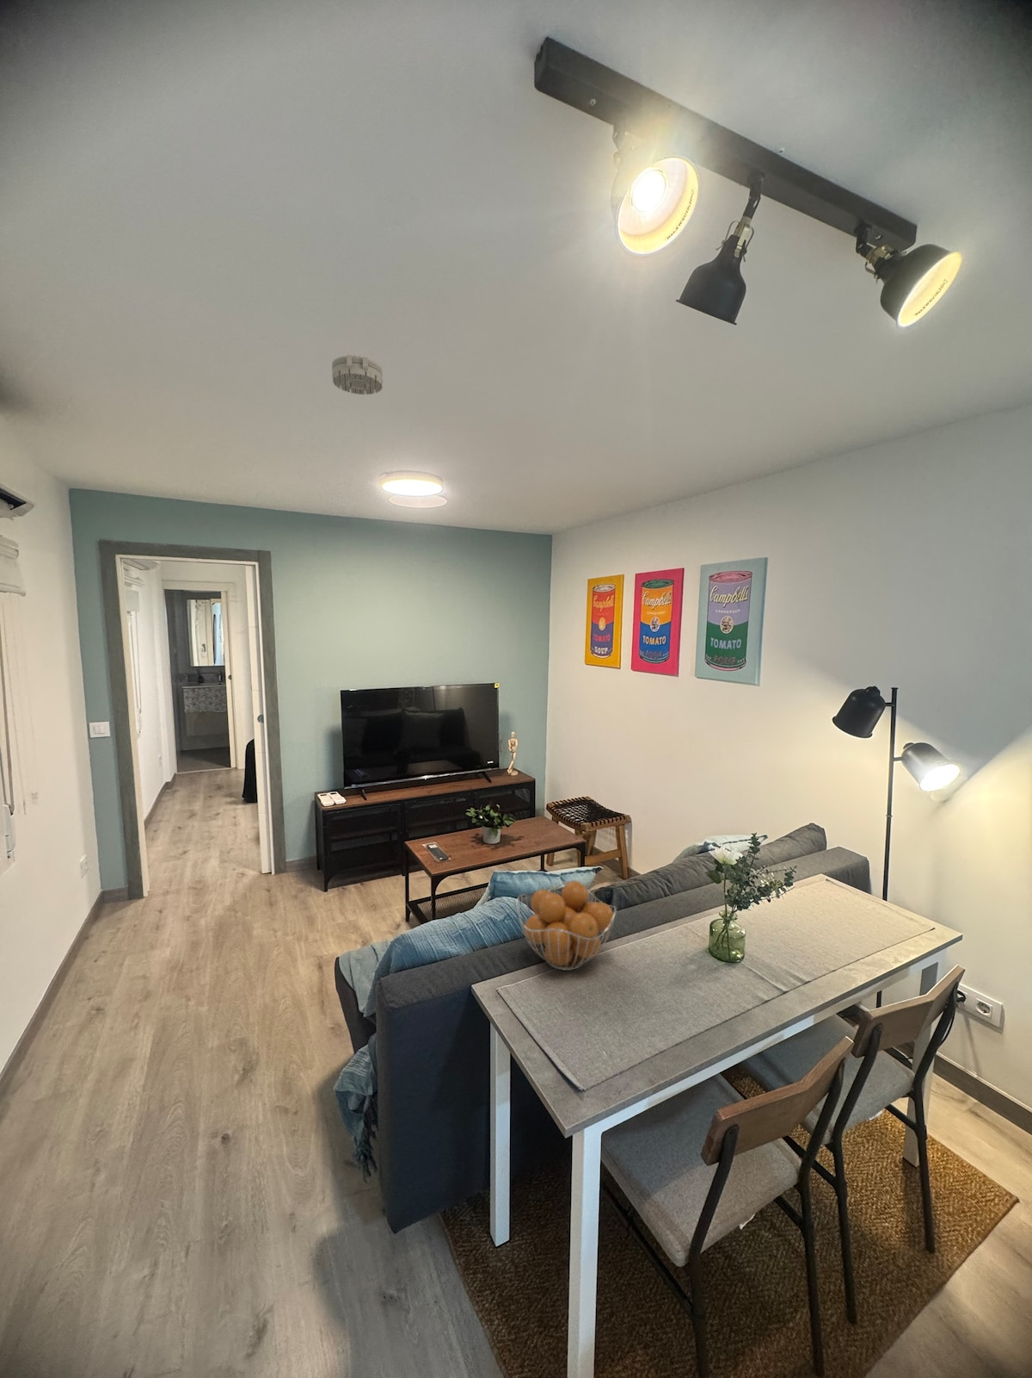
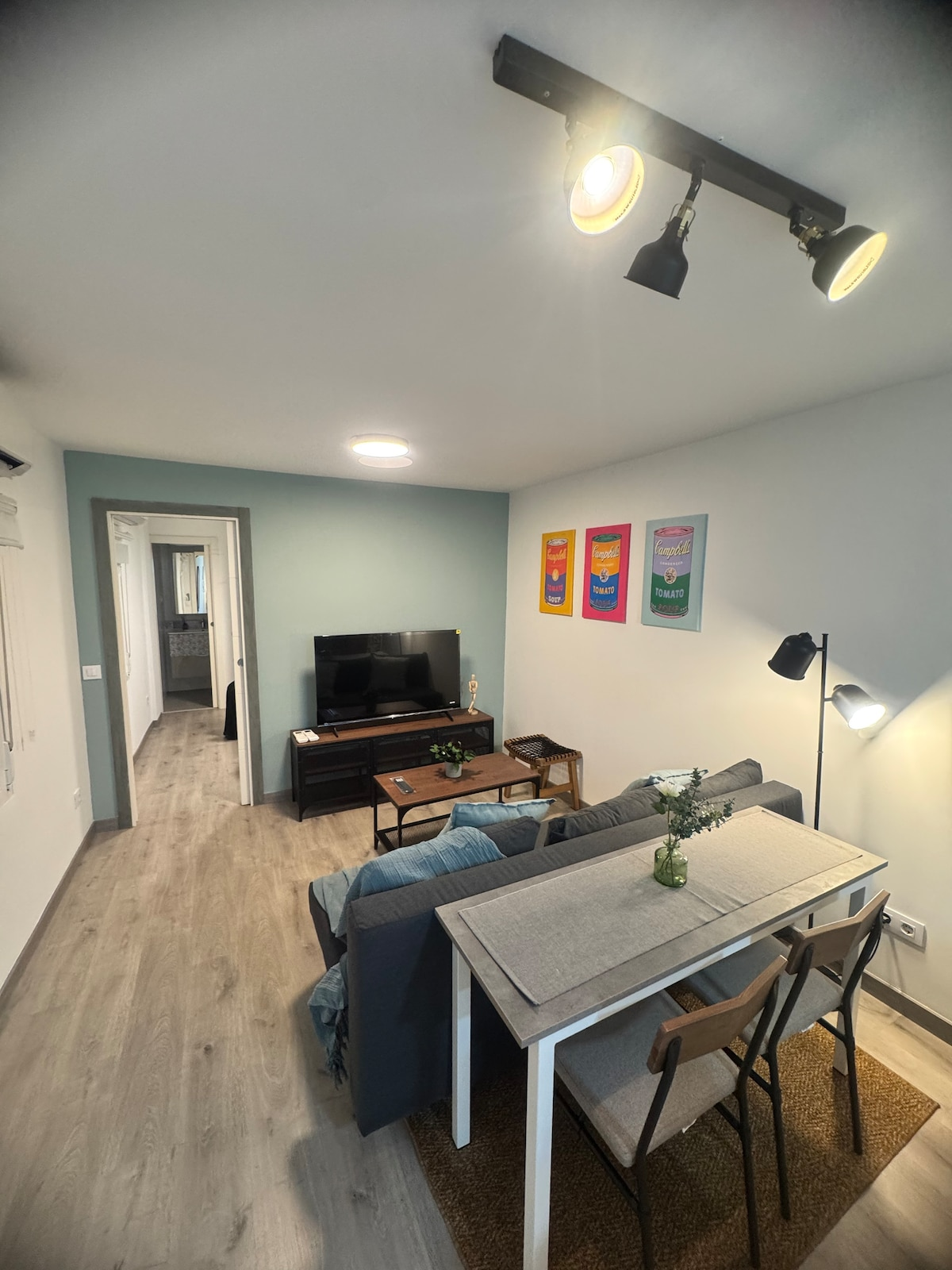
- smoke detector [331,354,384,395]
- fruit basket [516,880,618,971]
